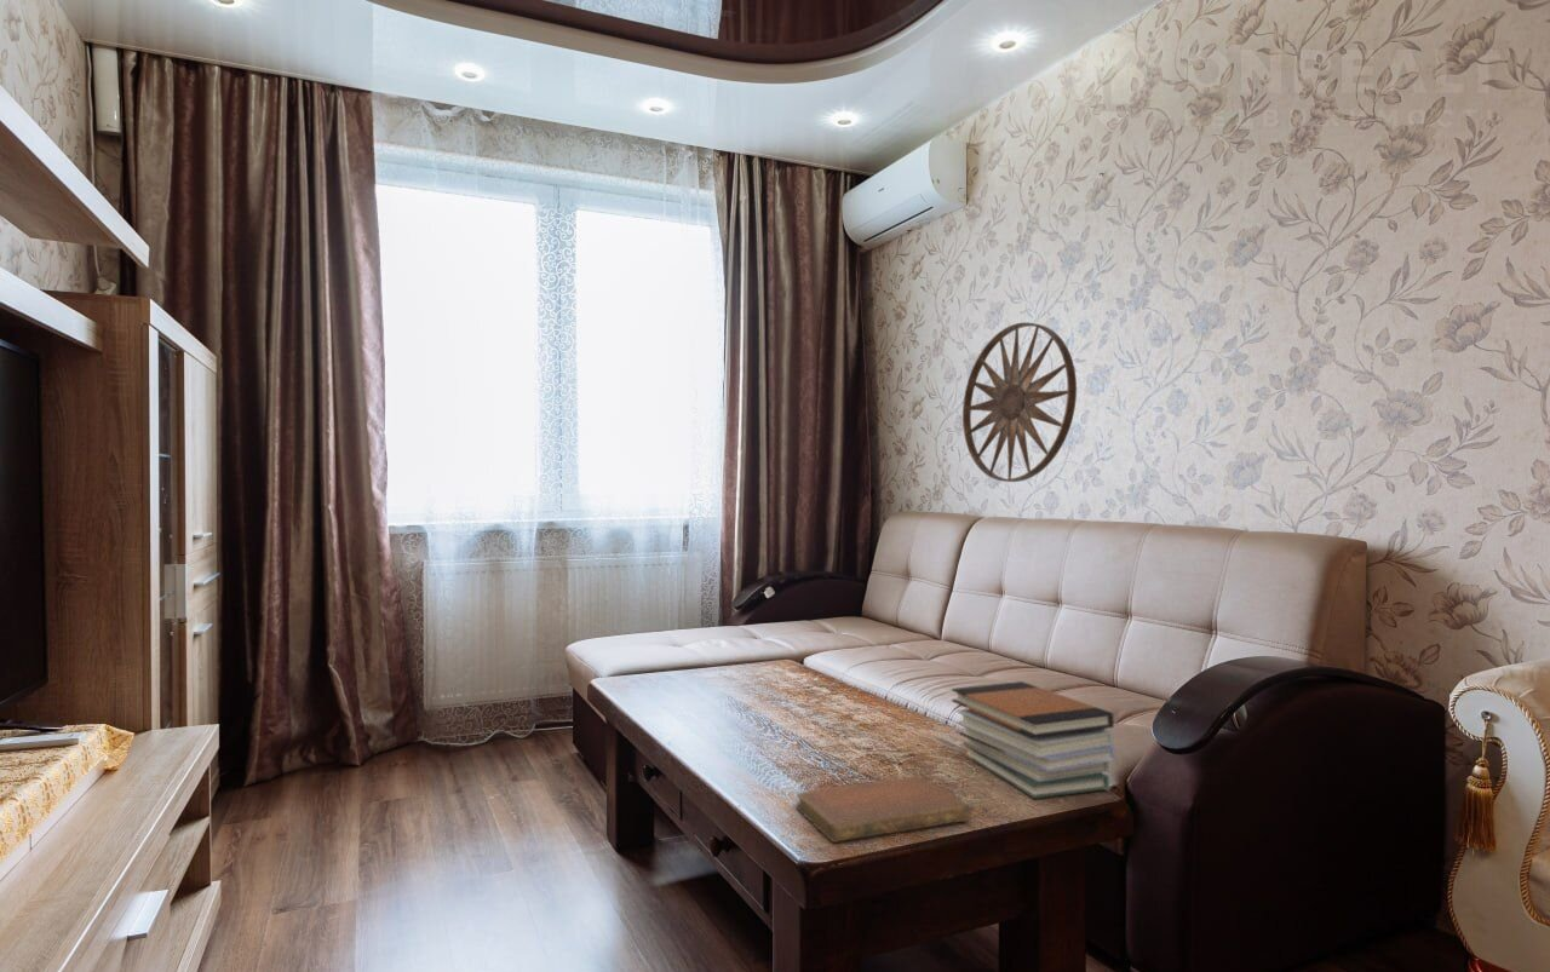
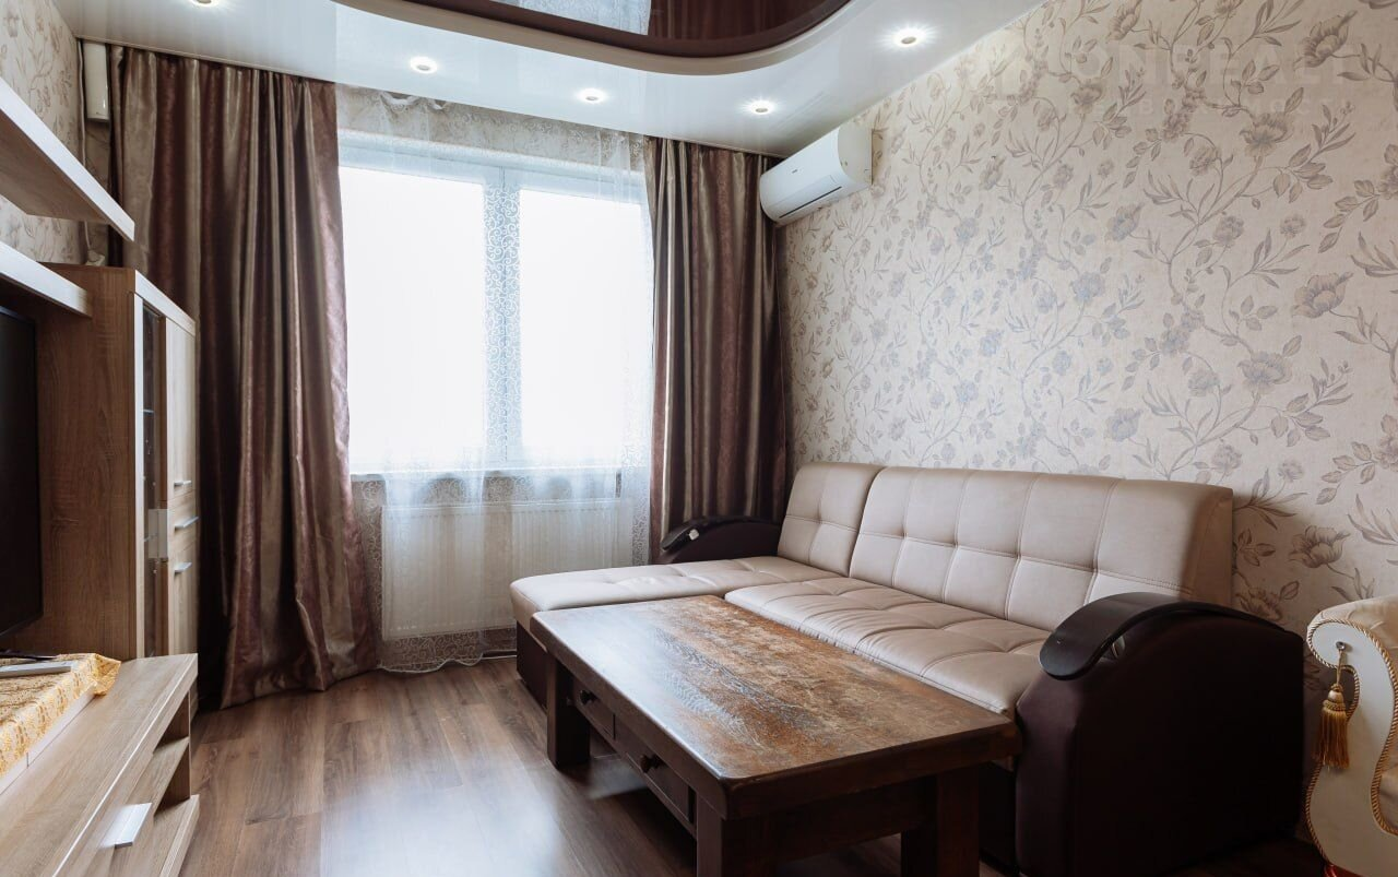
- notebook [794,775,972,844]
- wall art [961,321,1078,483]
- book stack [951,680,1116,800]
